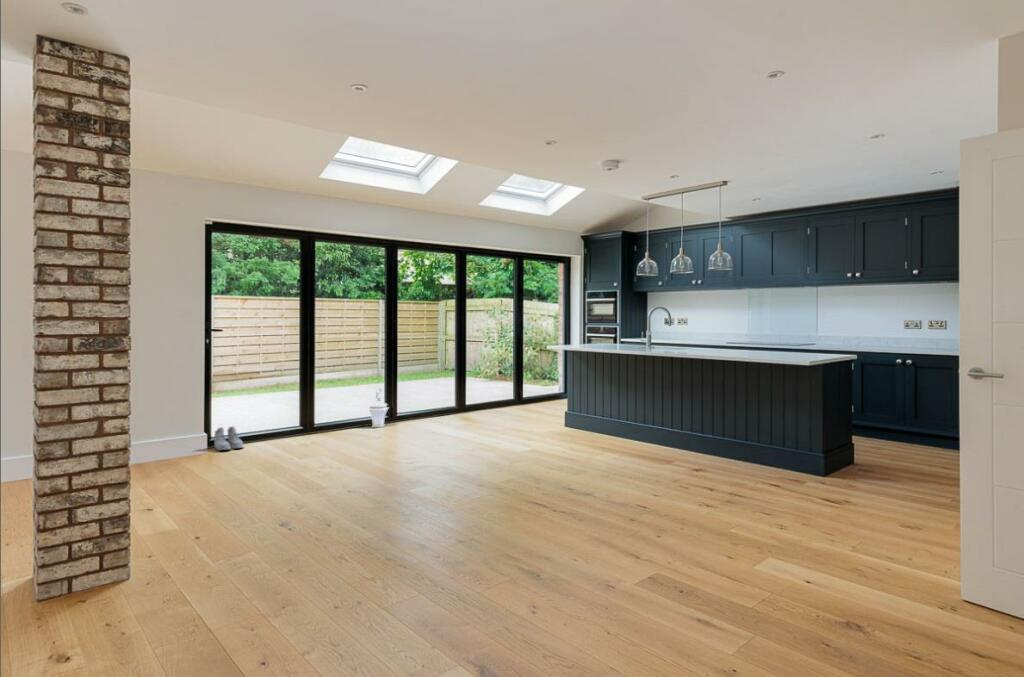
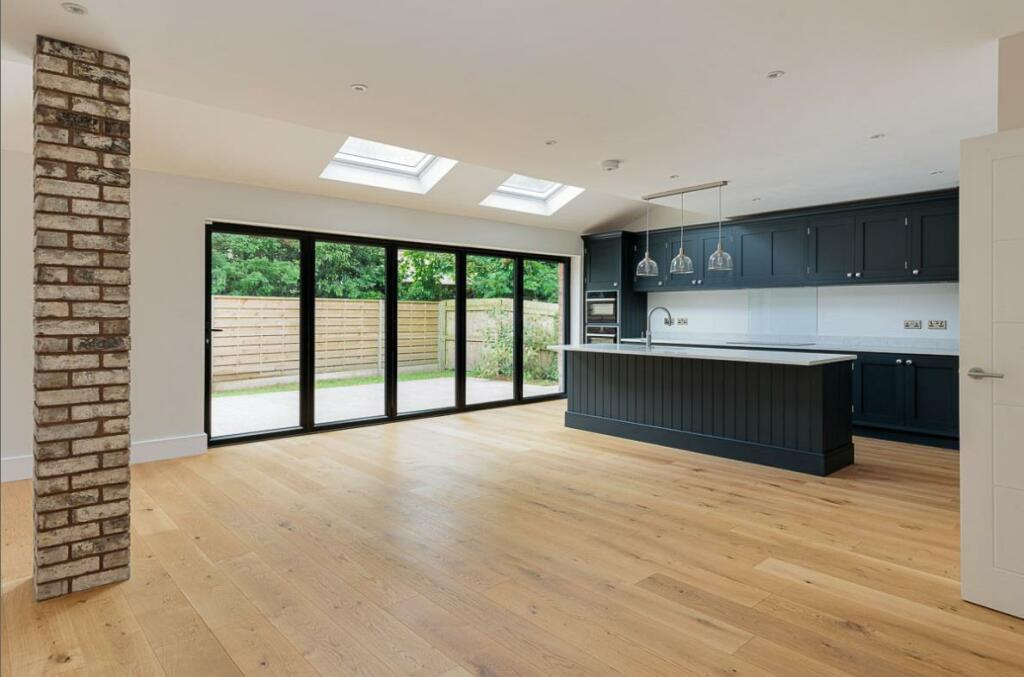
- lantern [367,386,389,428]
- boots [213,425,244,451]
